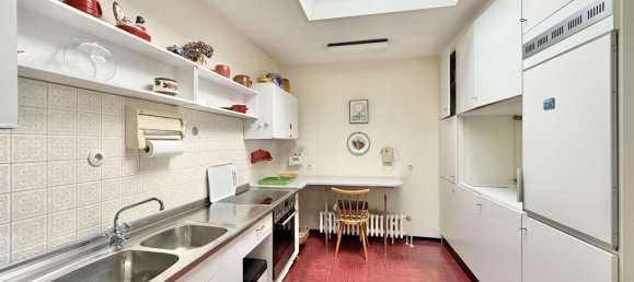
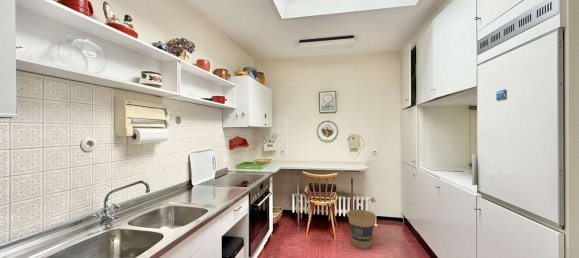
+ trash can [347,209,376,250]
